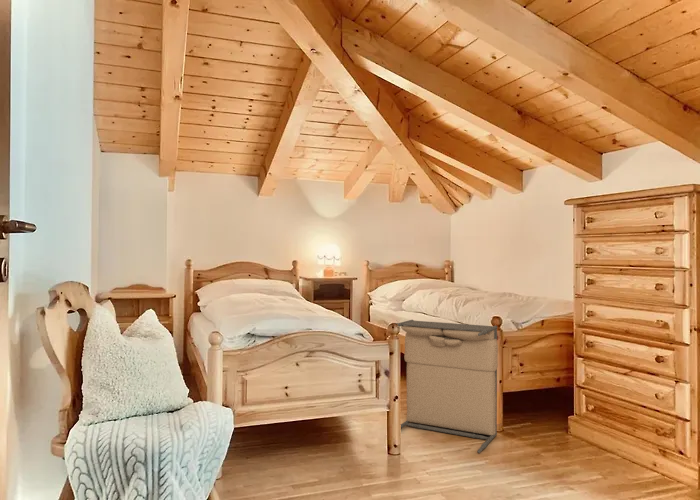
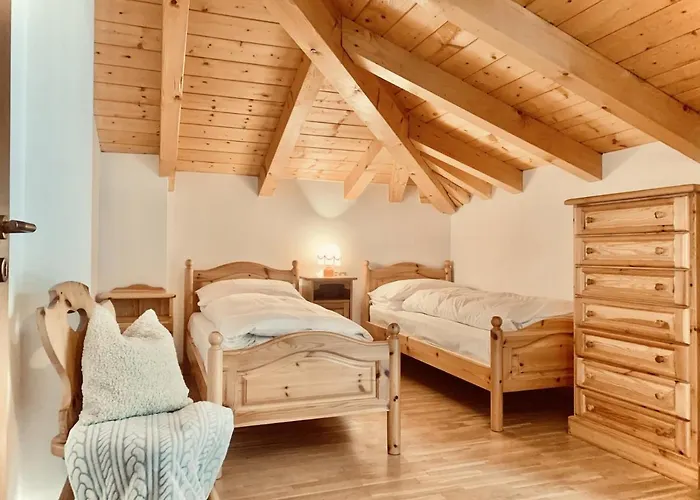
- laundry hamper [395,319,499,454]
